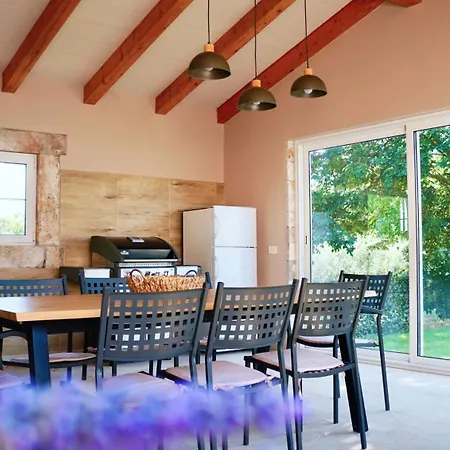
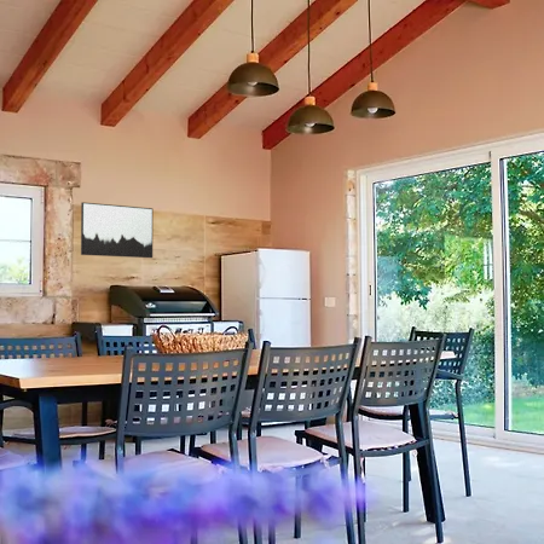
+ wall art [80,201,154,259]
